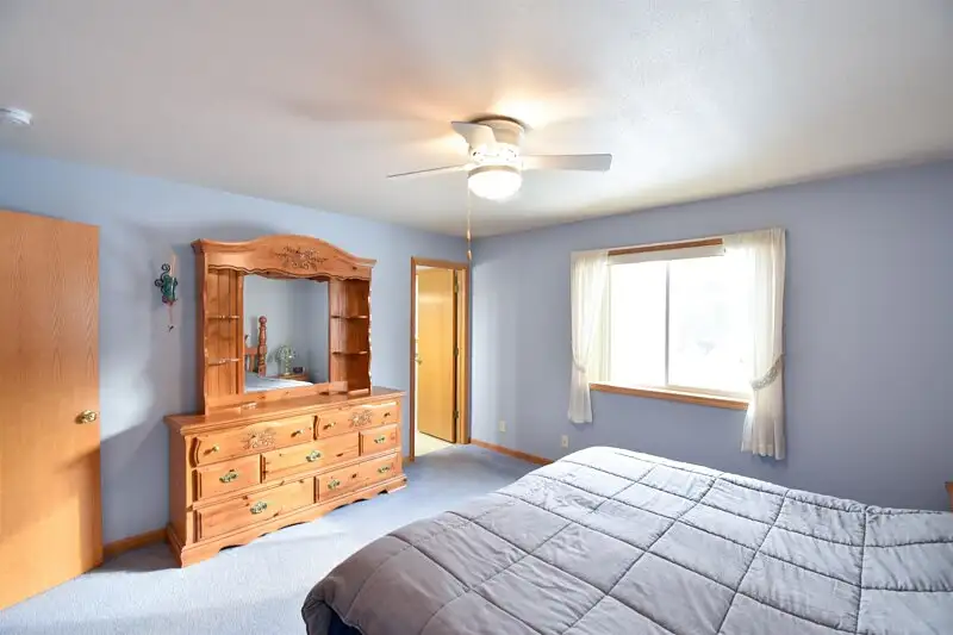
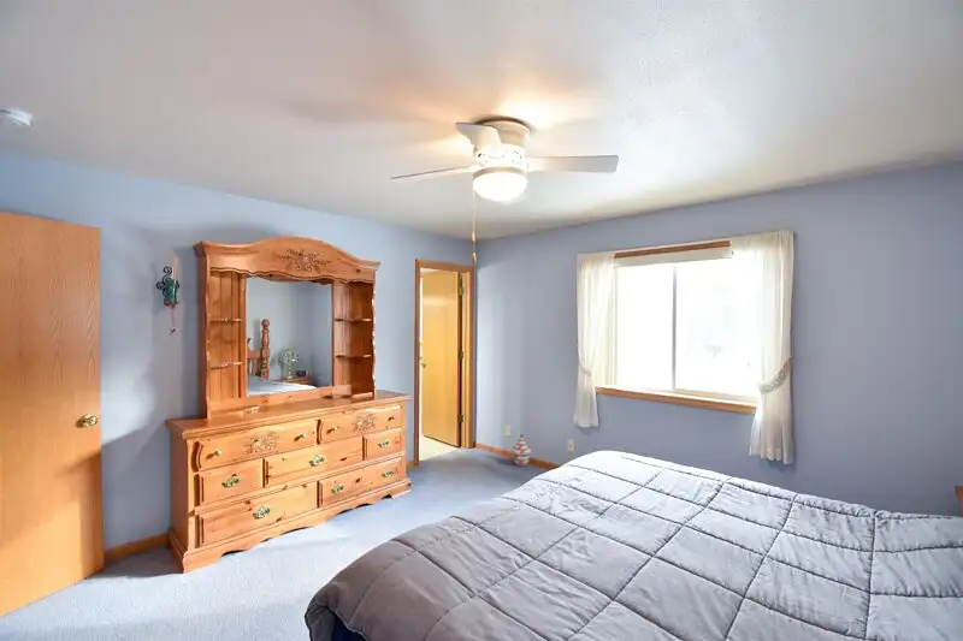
+ woven basket [510,433,533,467]
